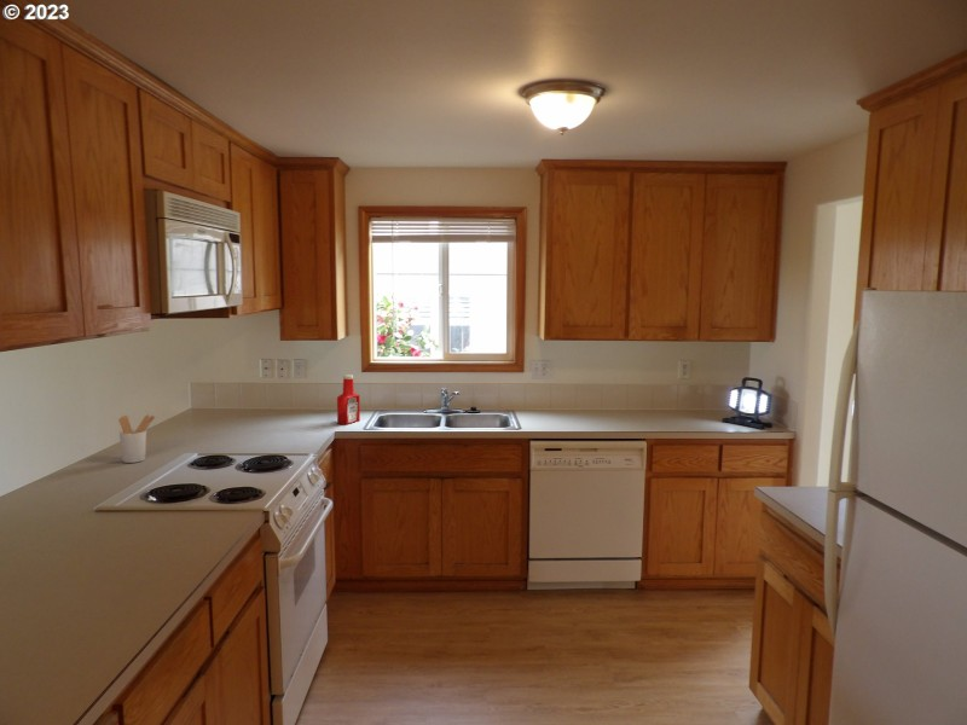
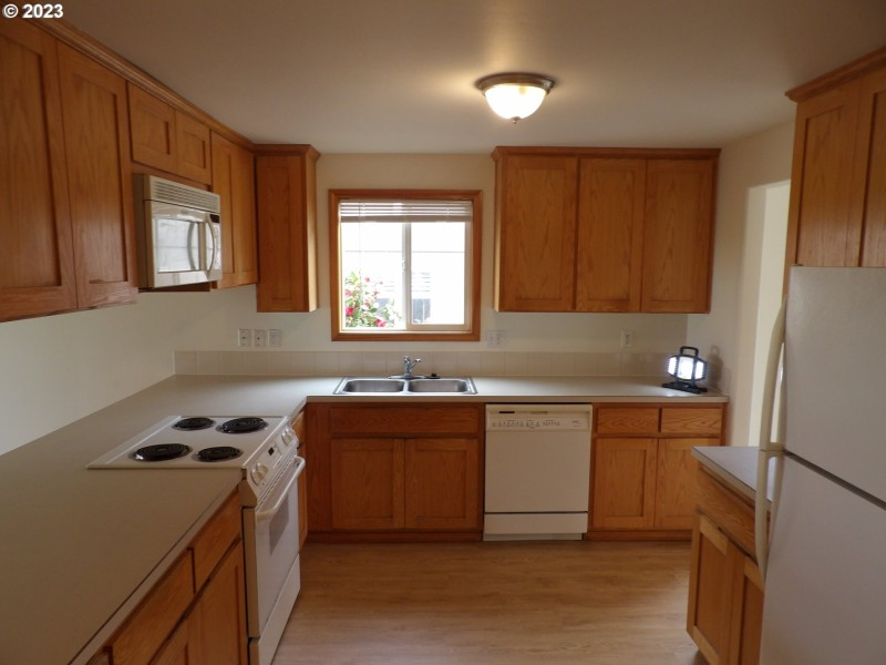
- utensil holder [117,413,156,464]
- soap bottle [336,373,361,425]
